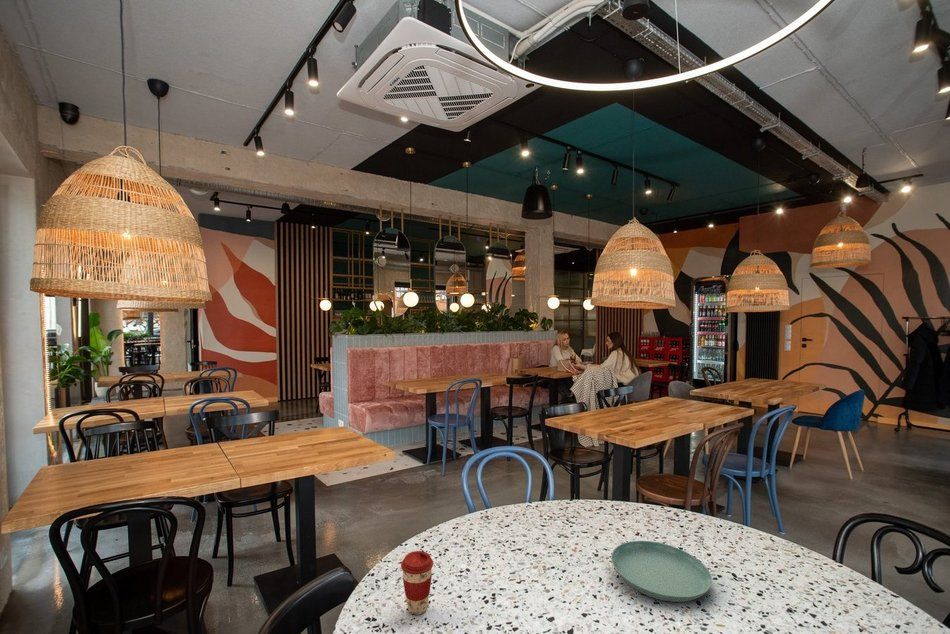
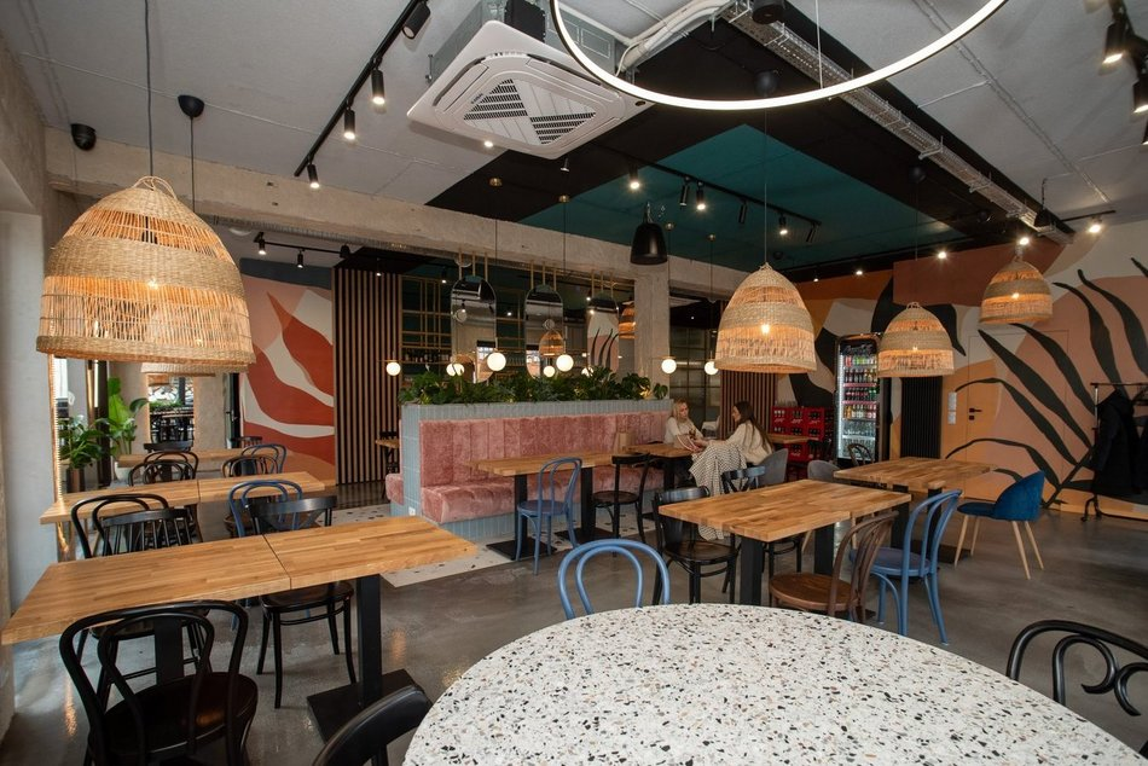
- saucer [610,540,713,603]
- coffee cup [400,550,434,616]
